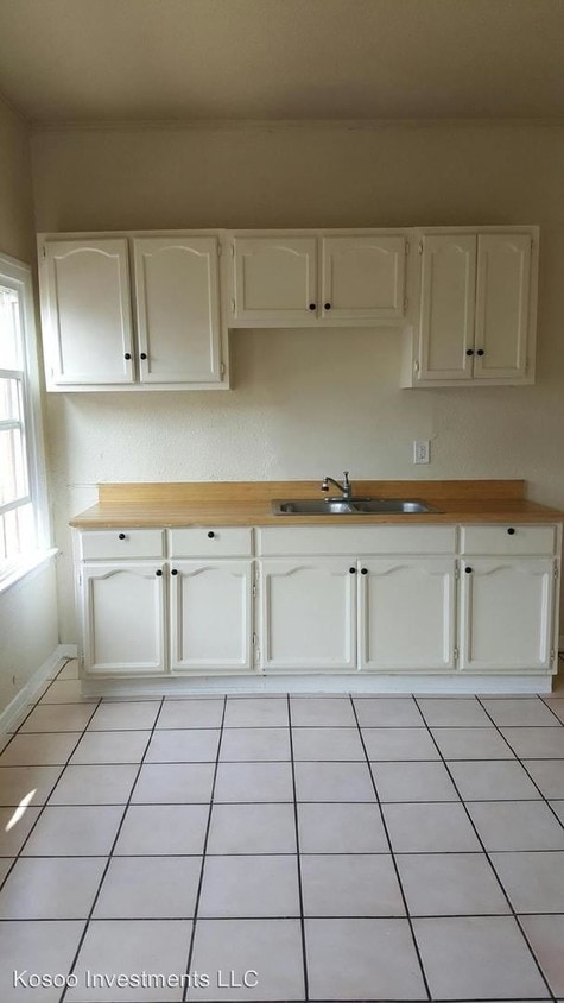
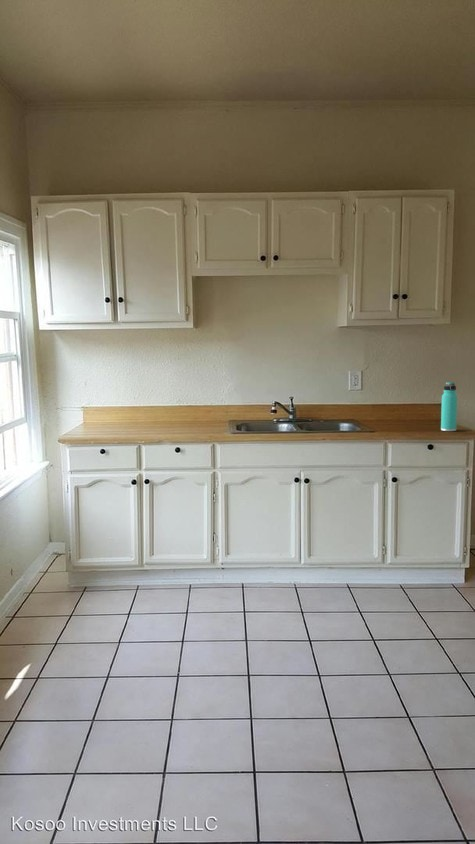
+ thermos bottle [440,381,458,432]
